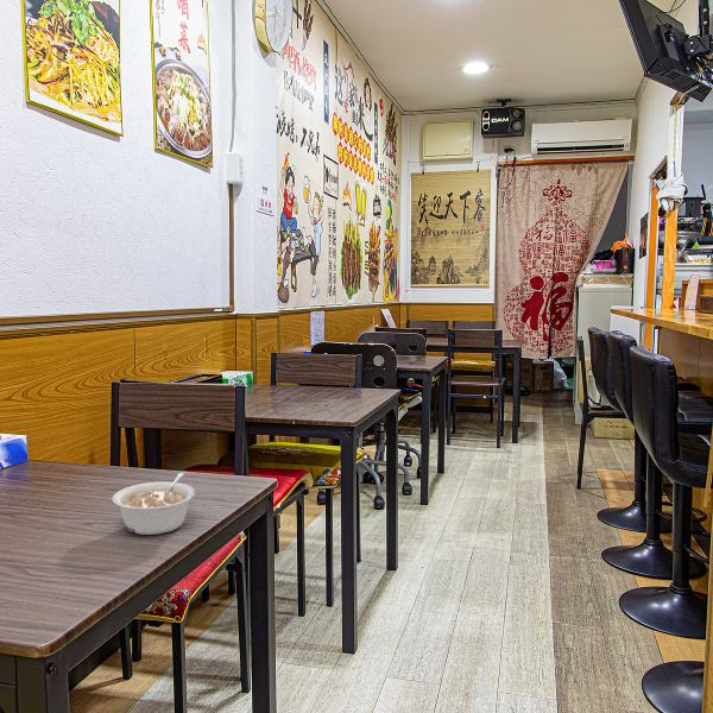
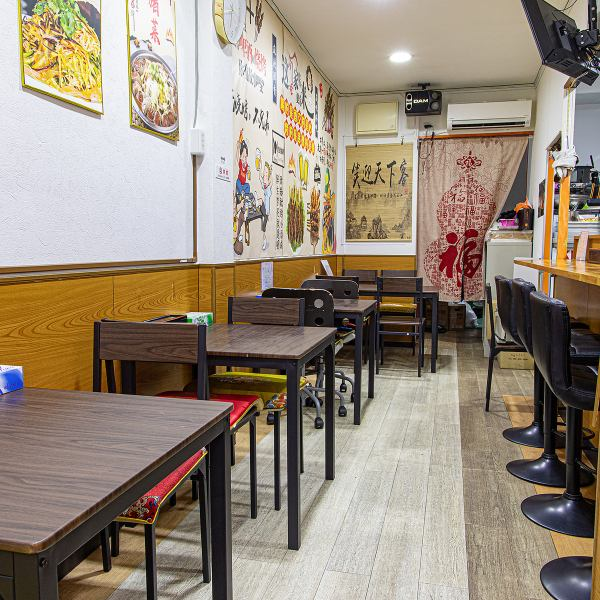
- legume [111,471,196,536]
